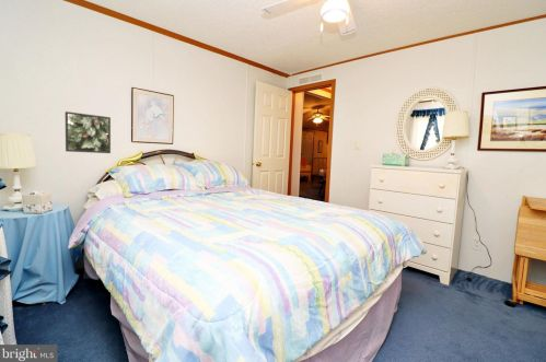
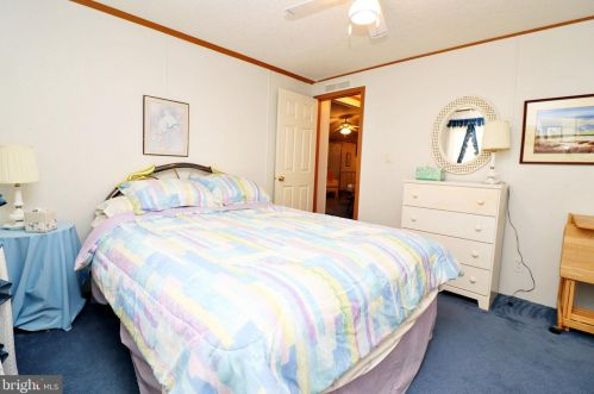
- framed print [65,110,112,154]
